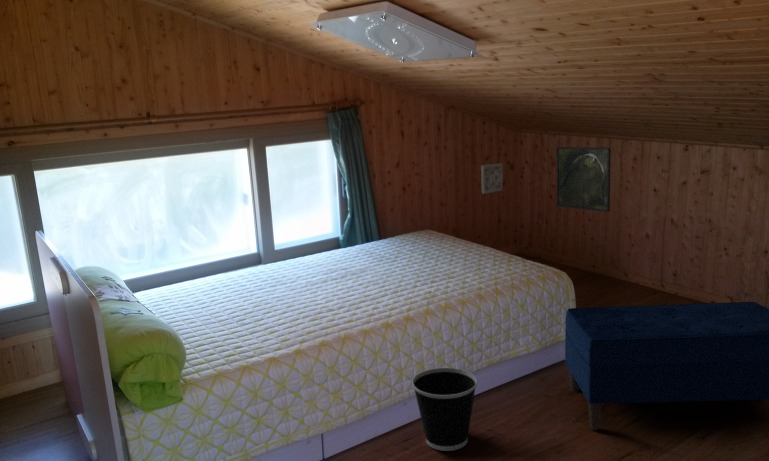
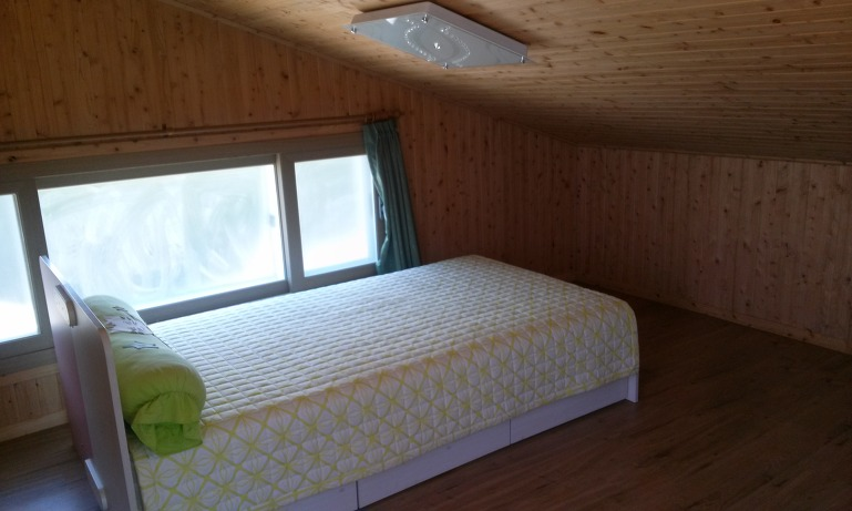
- bench [564,301,769,431]
- wall ornament [480,162,504,195]
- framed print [556,146,612,213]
- wastebasket [411,367,478,452]
